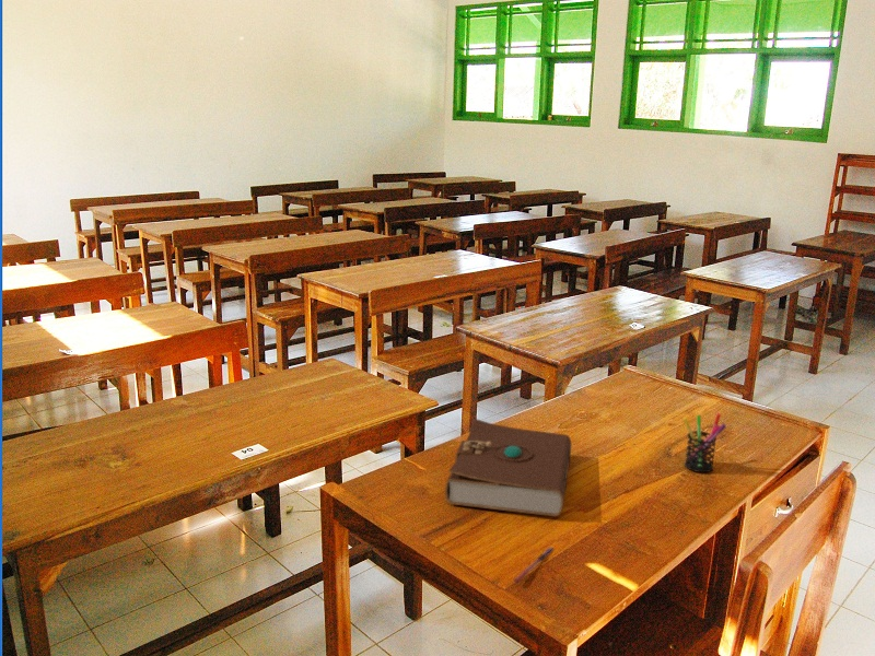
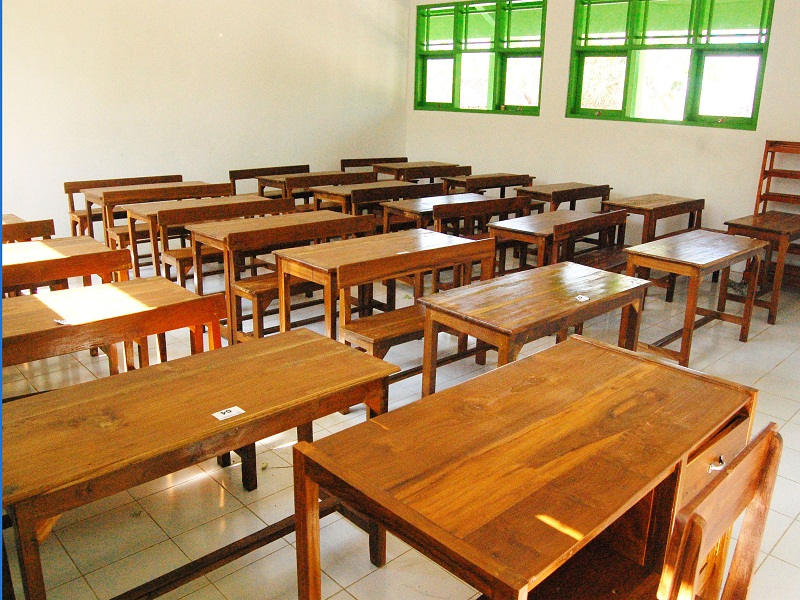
- book [444,418,572,517]
- pen [513,546,553,584]
- pen holder [682,412,727,473]
